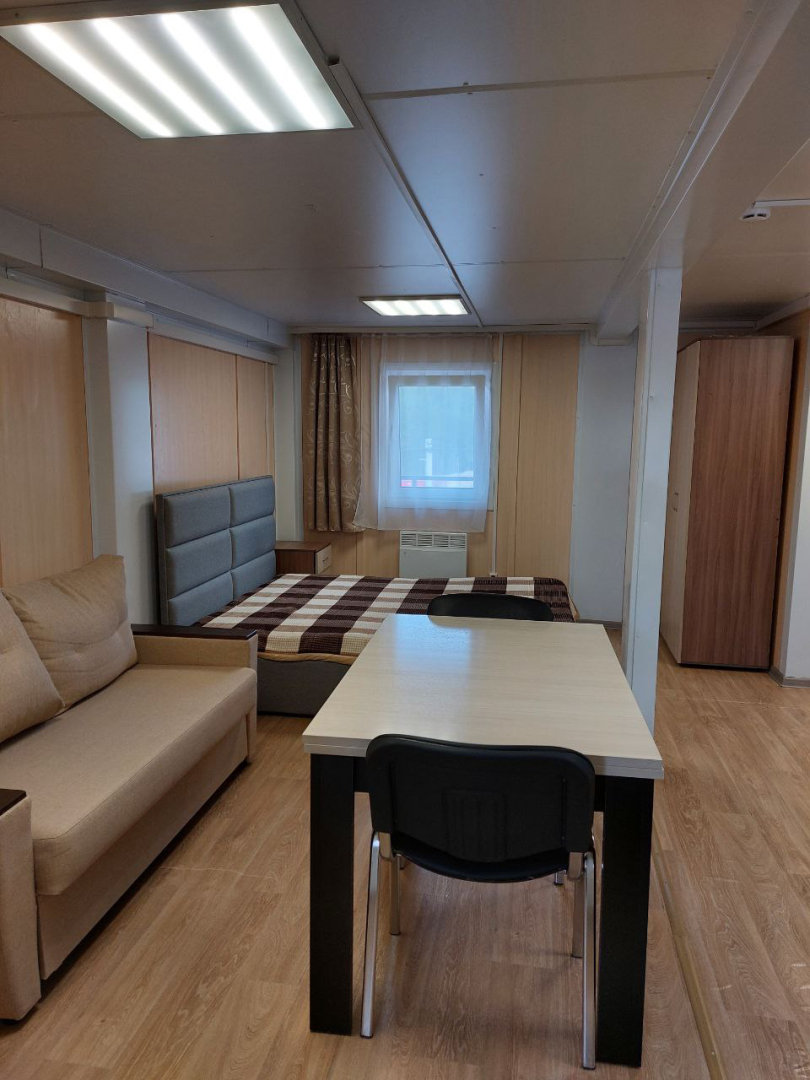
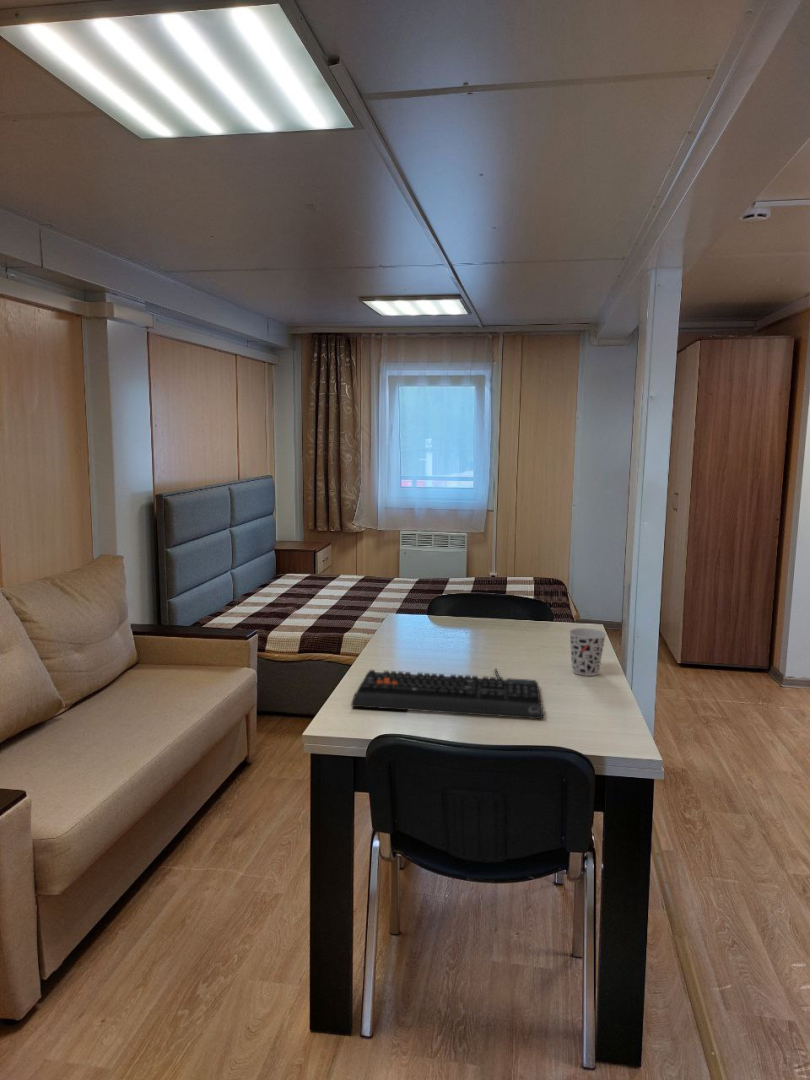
+ keyboard [350,667,544,720]
+ cup [568,627,607,677]
